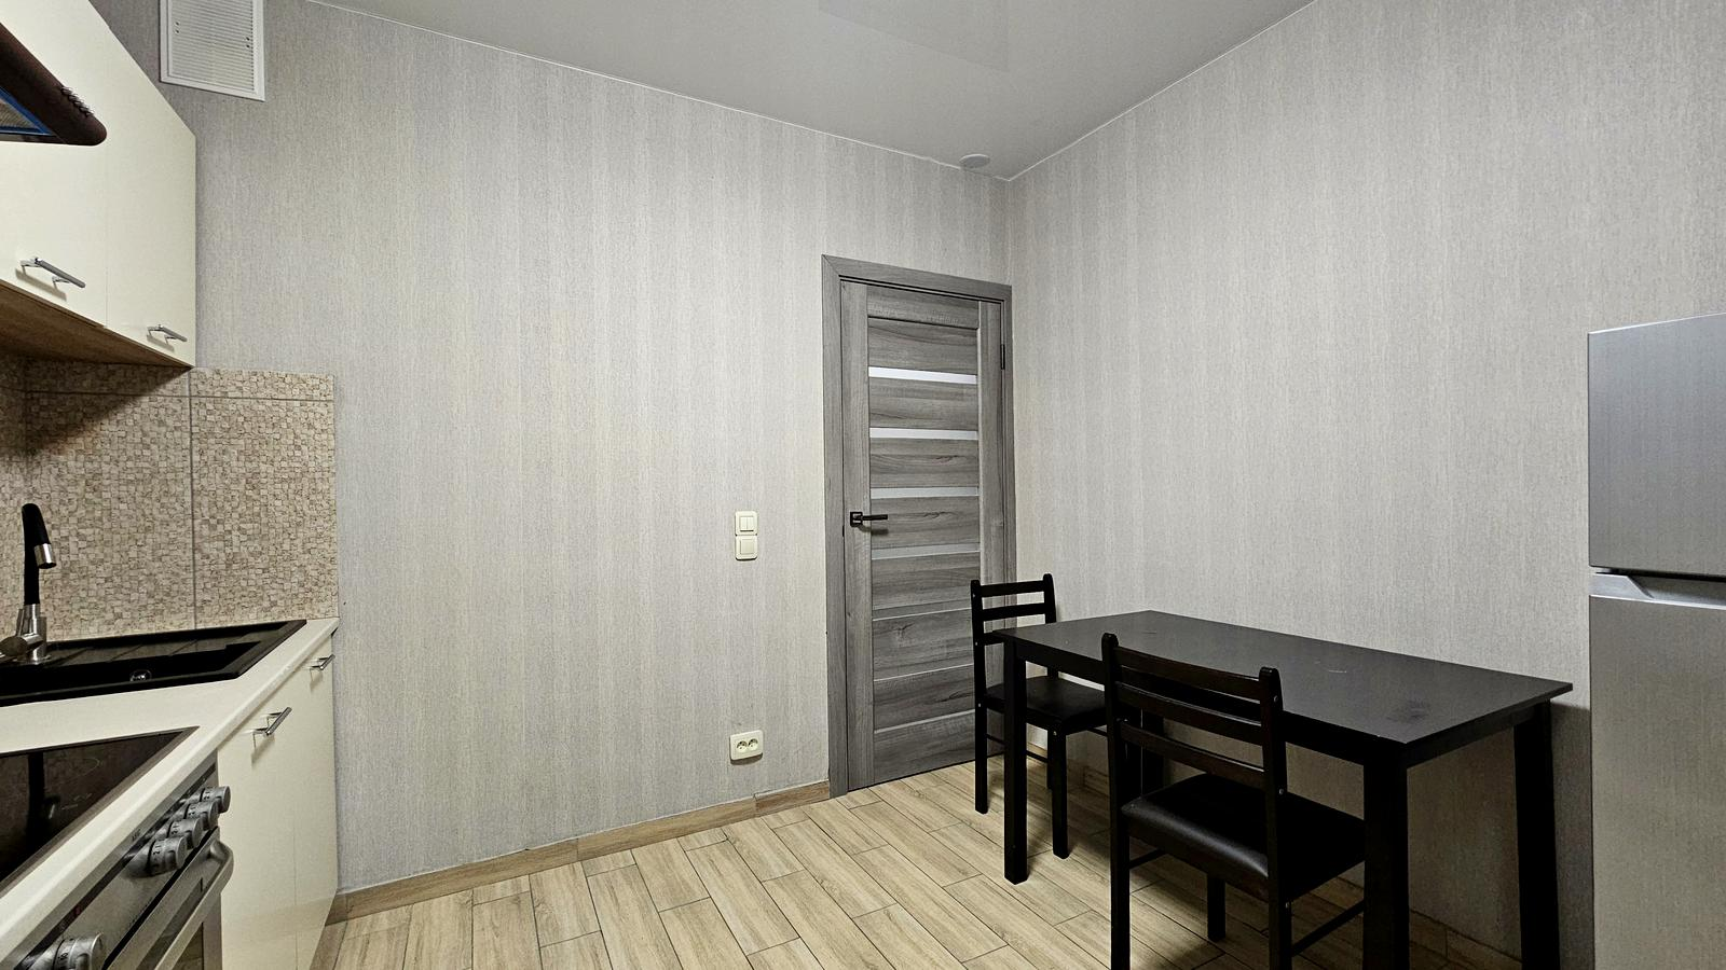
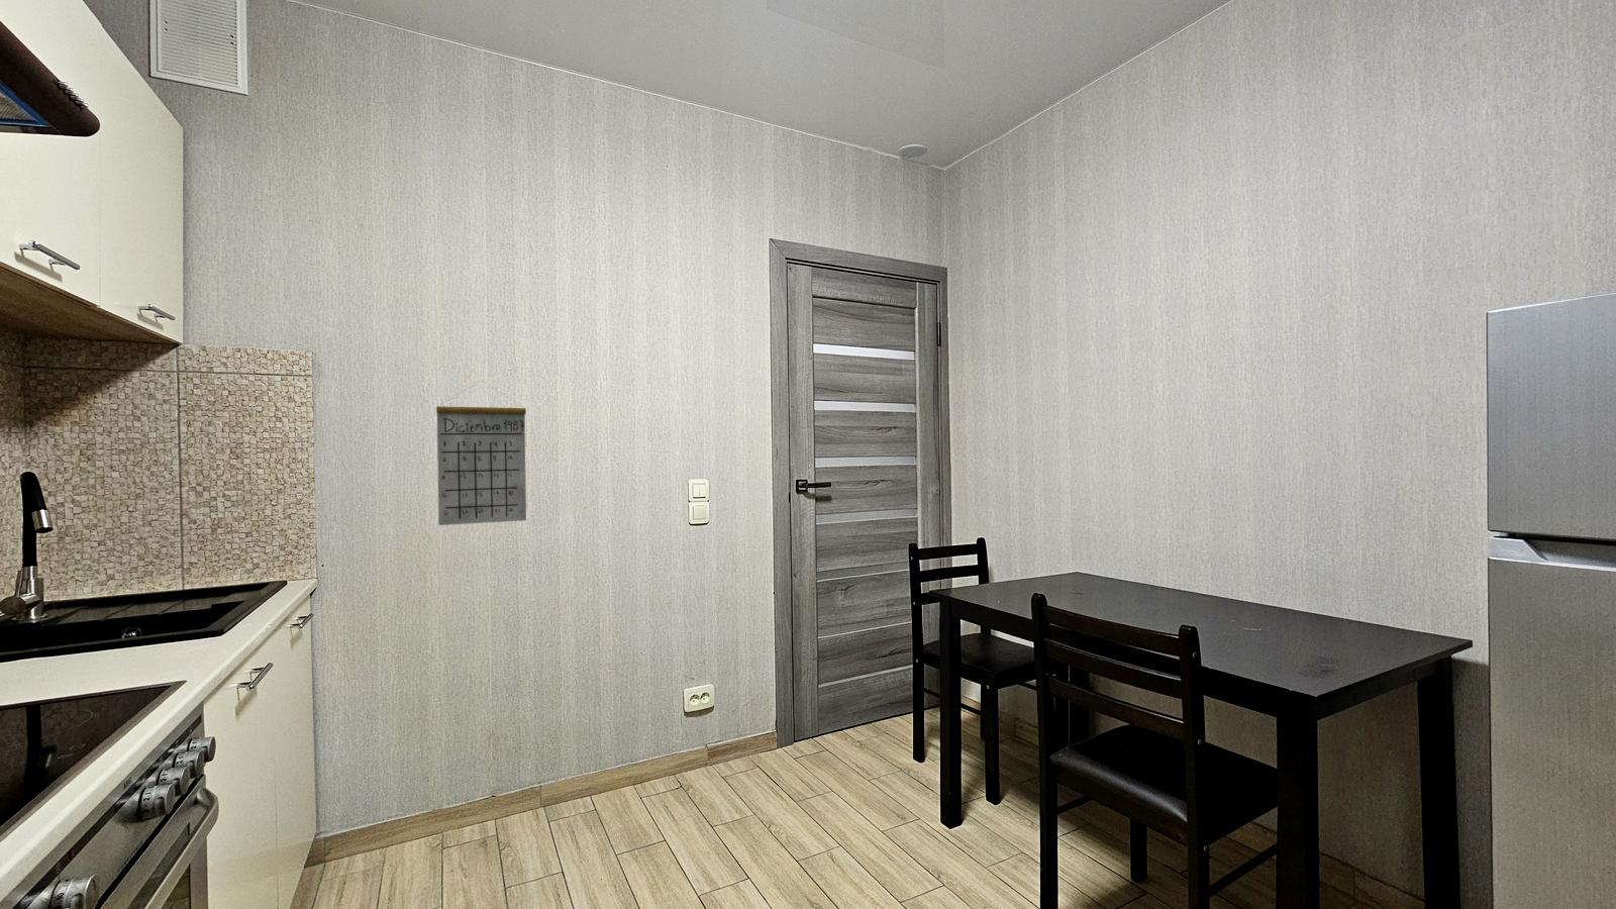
+ calendar [435,381,527,526]
